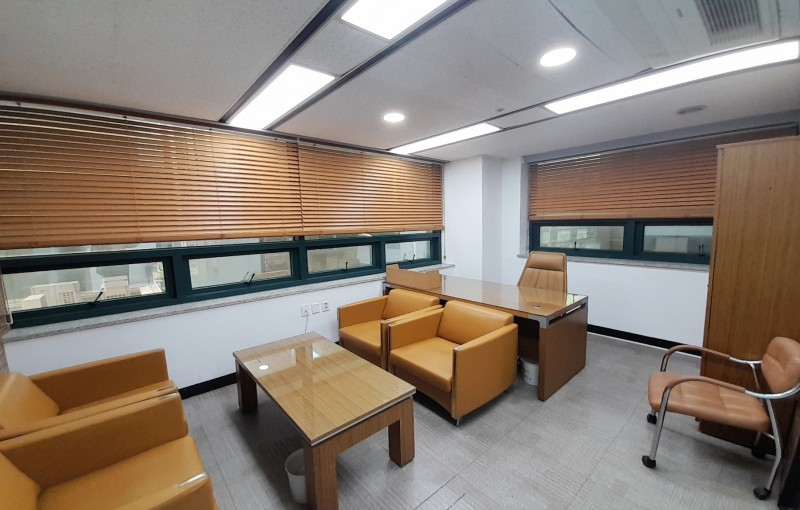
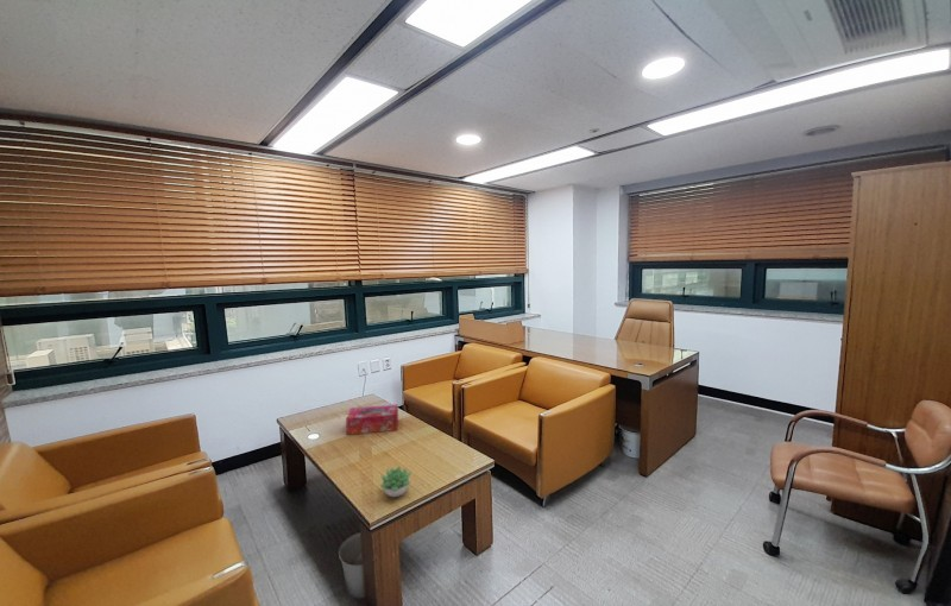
+ tissue box [345,403,399,436]
+ succulent plant [378,465,412,498]
